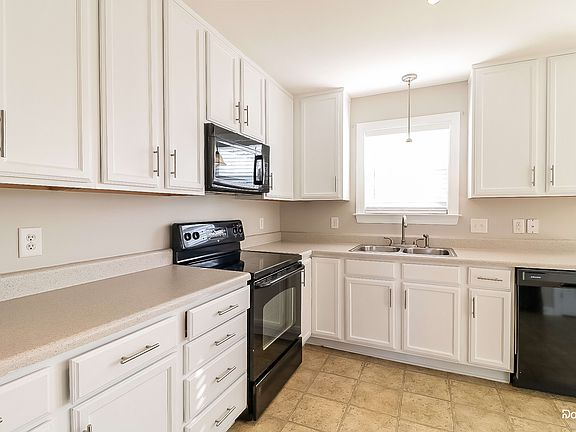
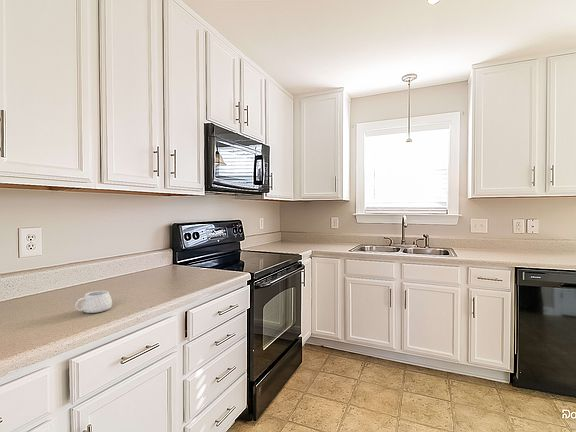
+ mug [74,290,113,314]
